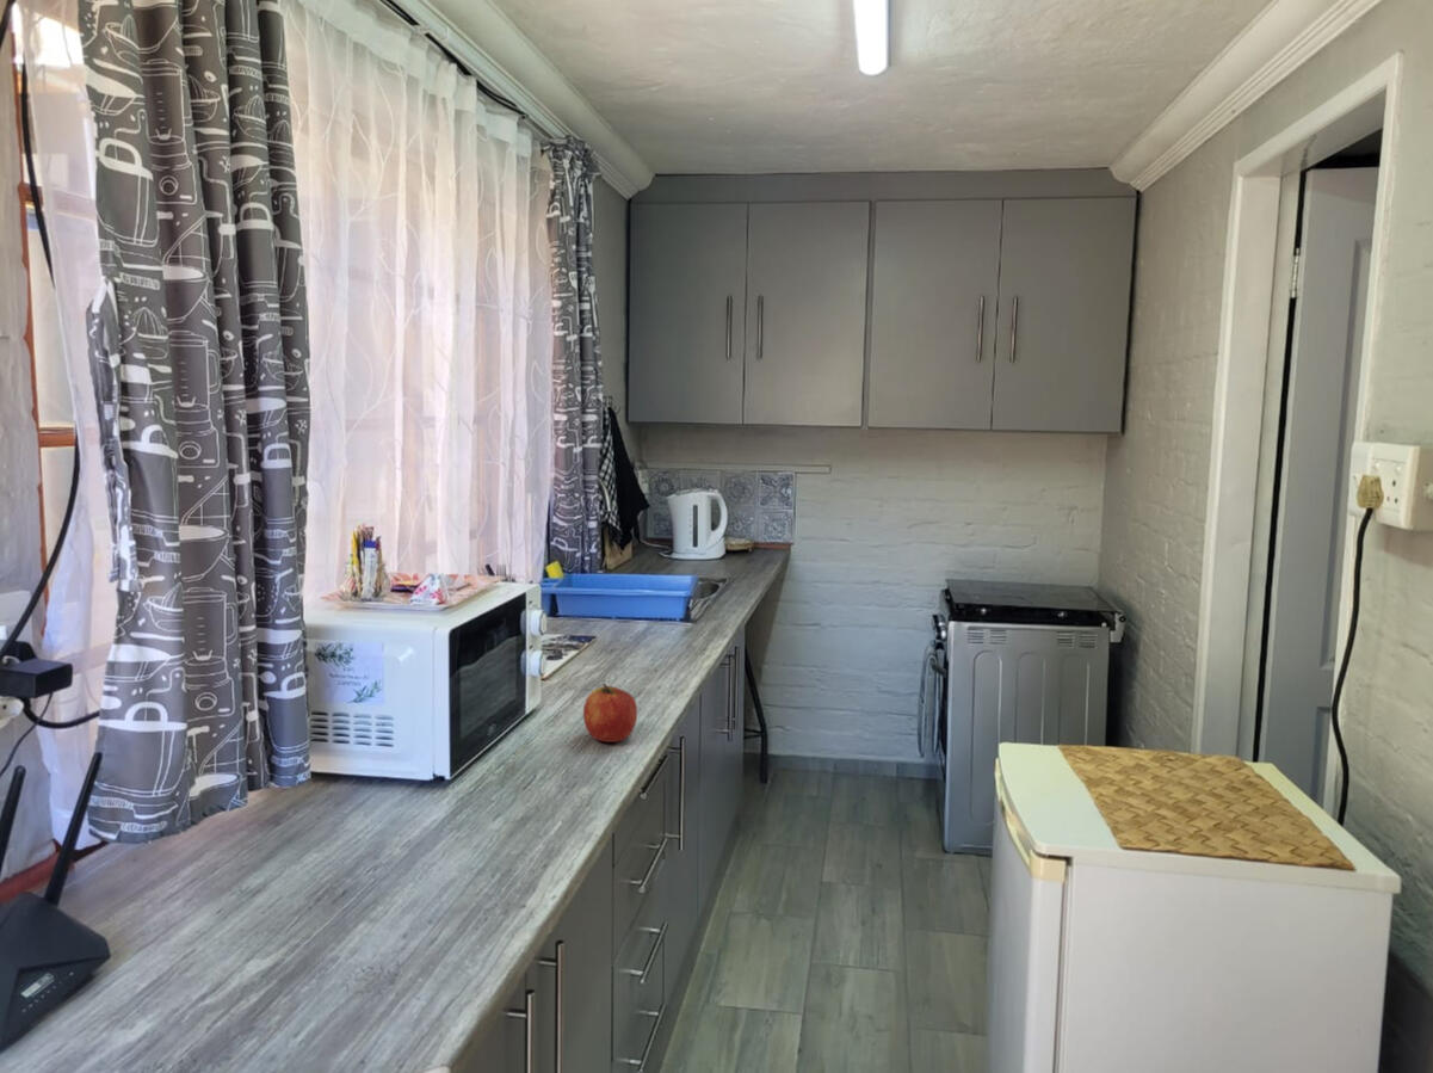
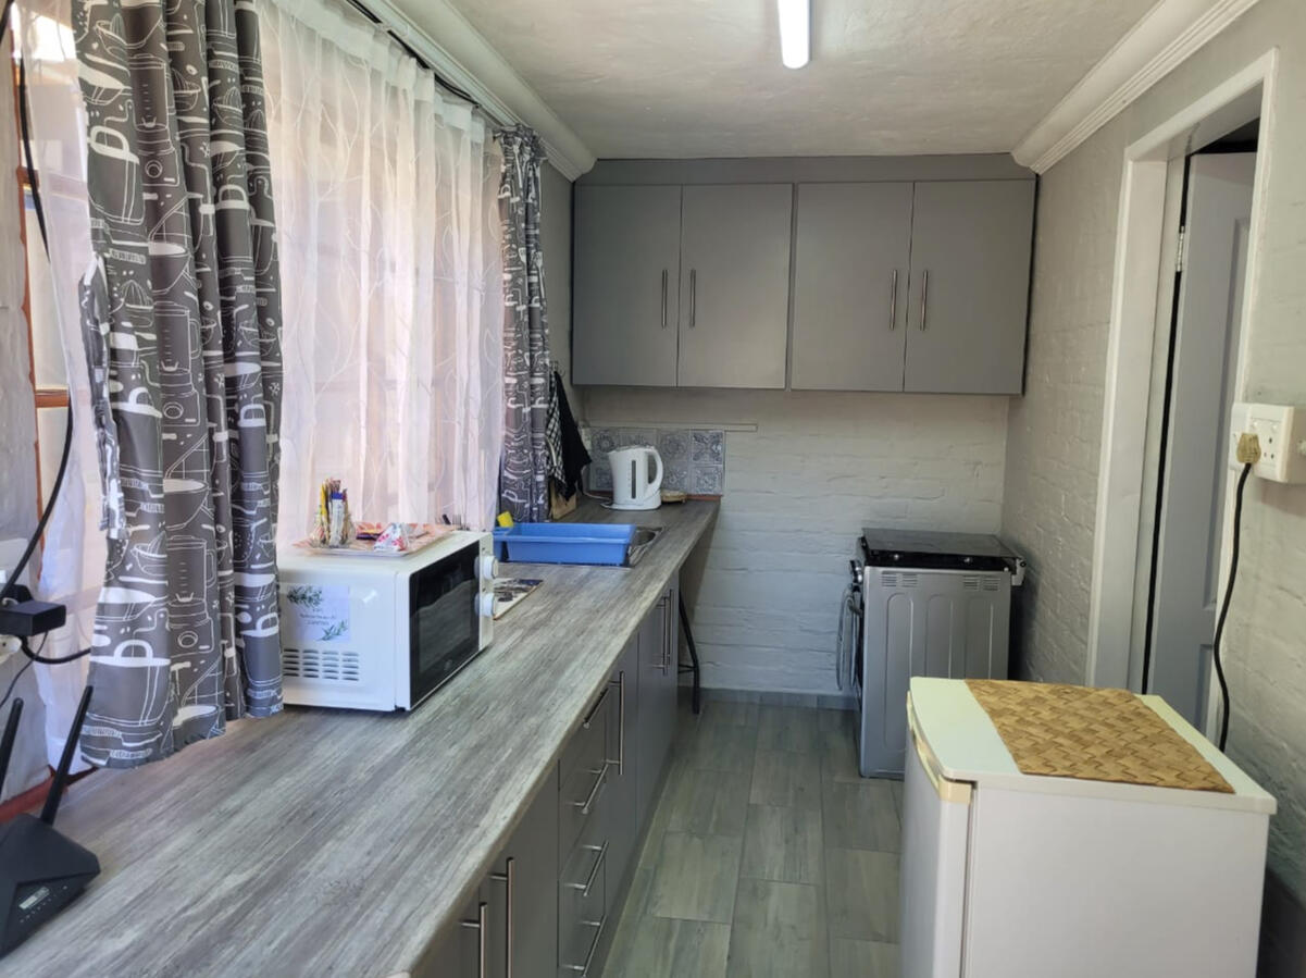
- apple [582,683,638,744]
